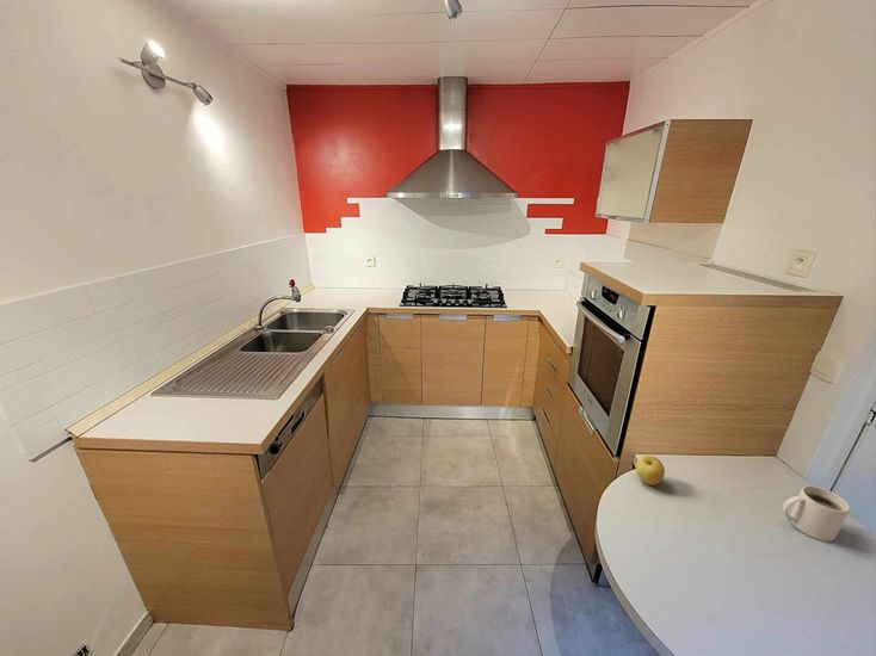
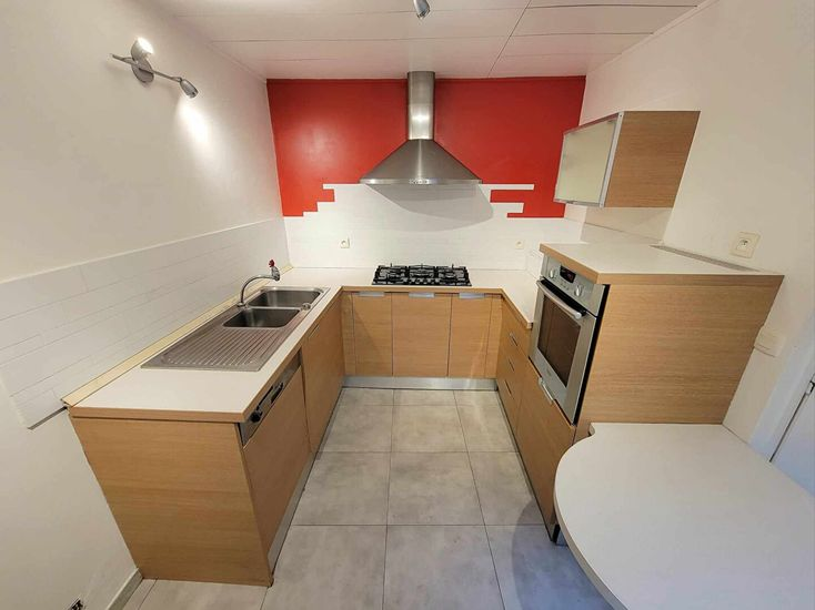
- mug [782,484,851,543]
- apple [635,454,666,487]
